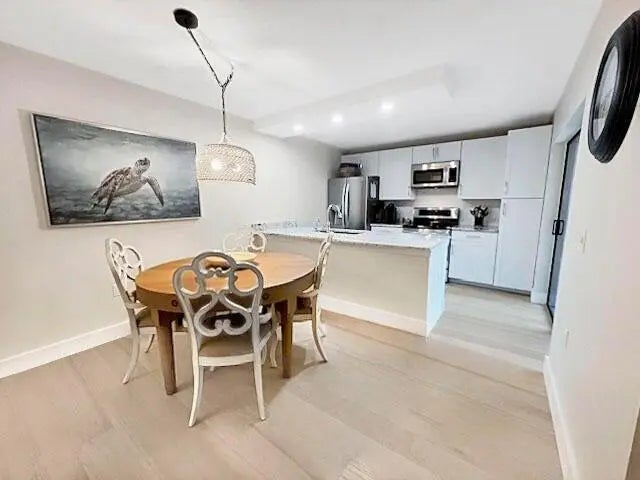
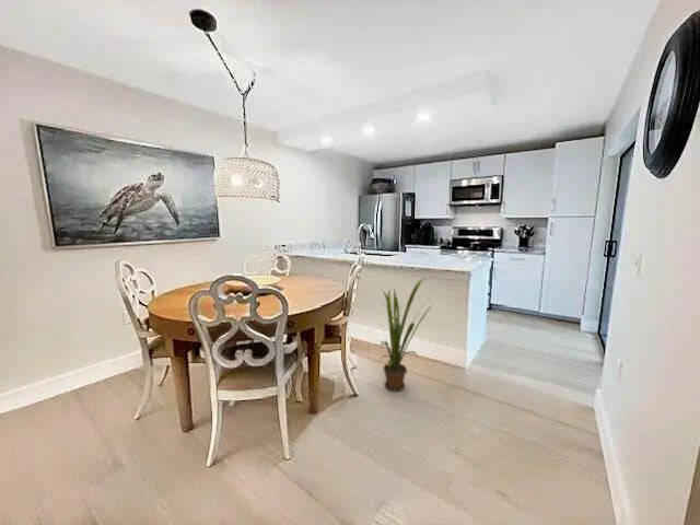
+ house plant [378,277,434,393]
